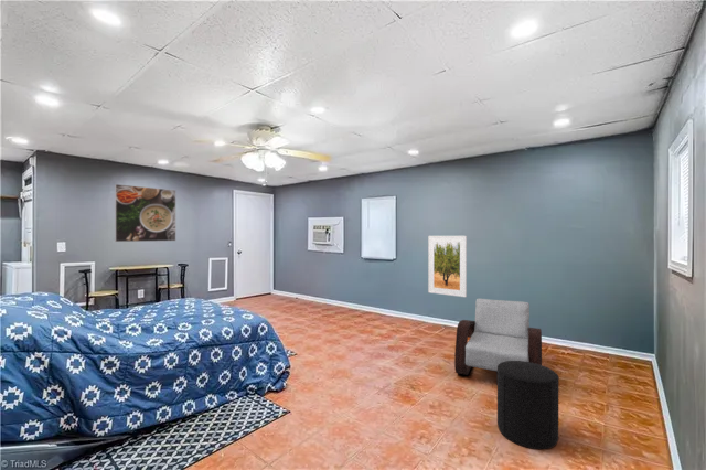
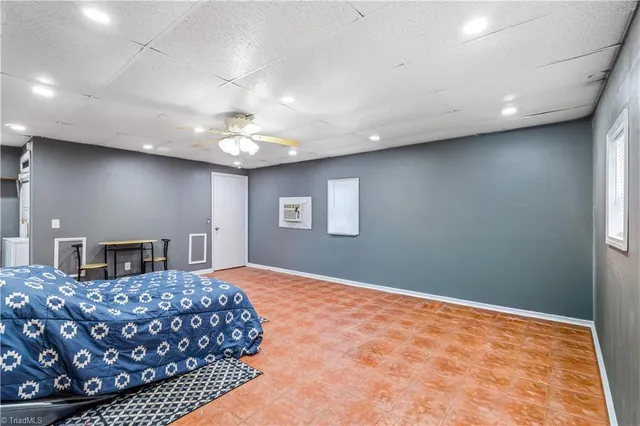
- armchair [453,298,543,376]
- stool [496,361,560,450]
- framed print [427,235,468,298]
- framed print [114,183,176,243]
